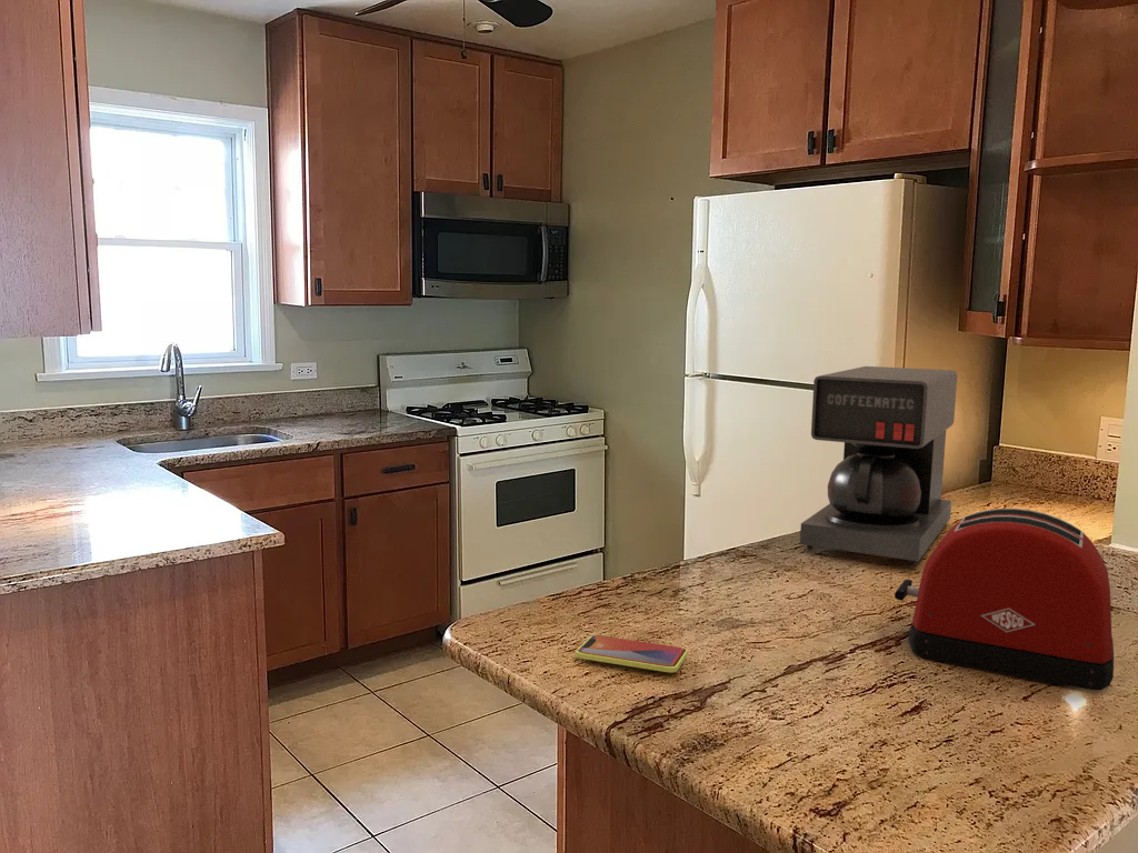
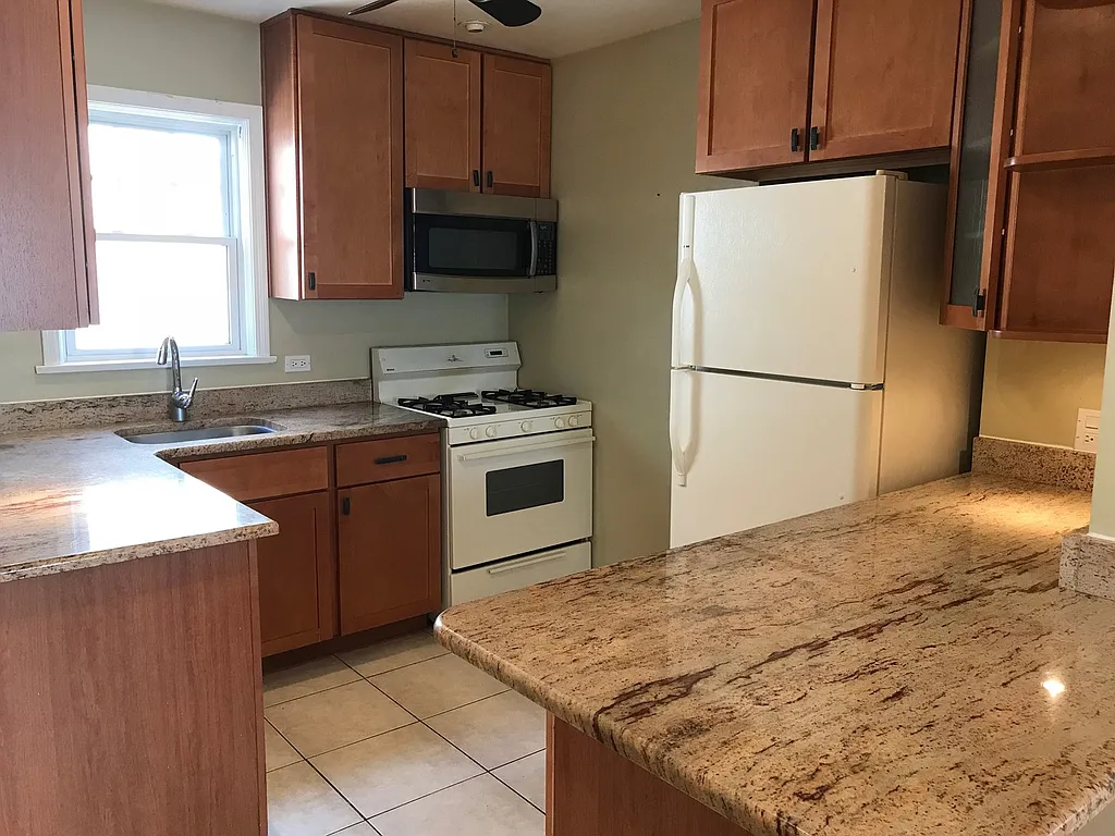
- coffee maker [799,365,958,566]
- toaster [894,508,1115,691]
- smartphone [575,634,689,673]
